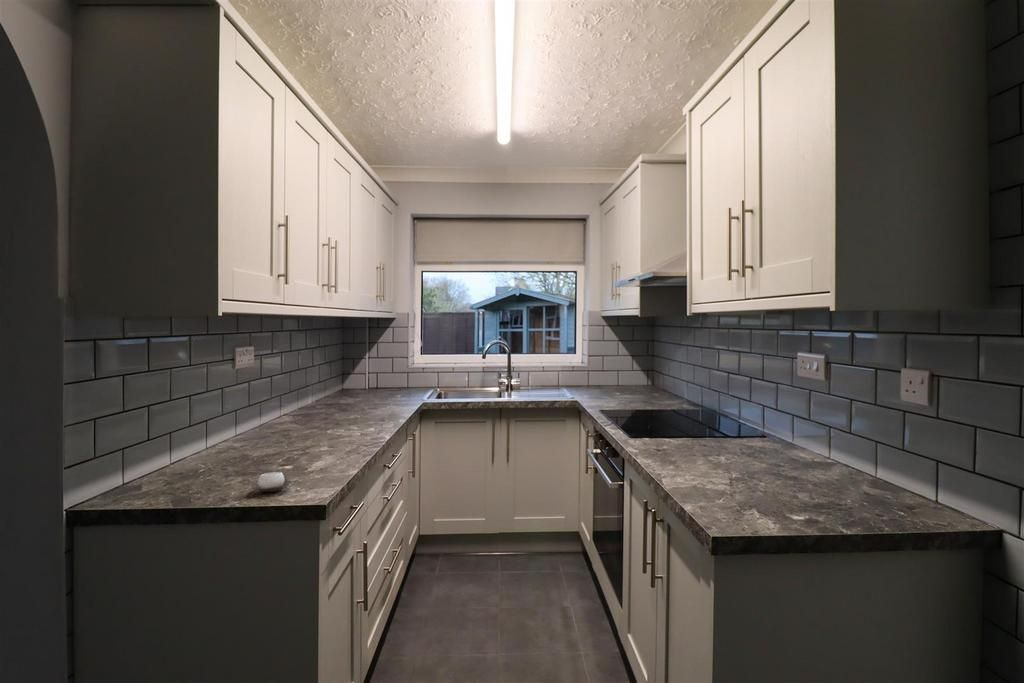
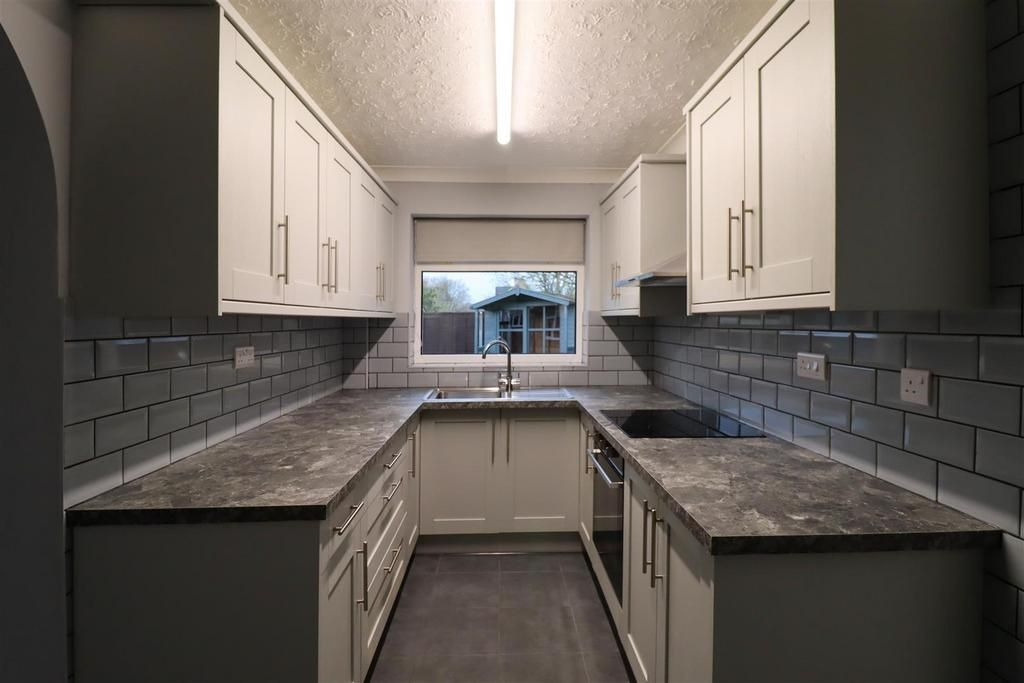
- cup [250,471,293,493]
